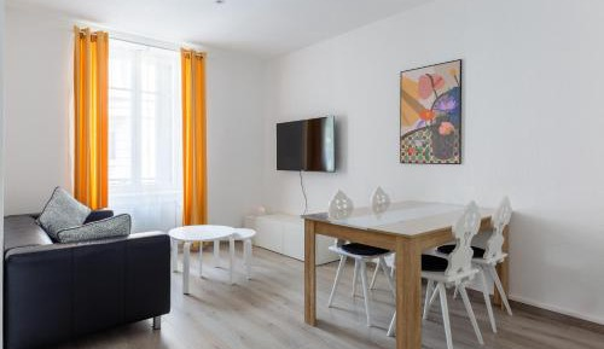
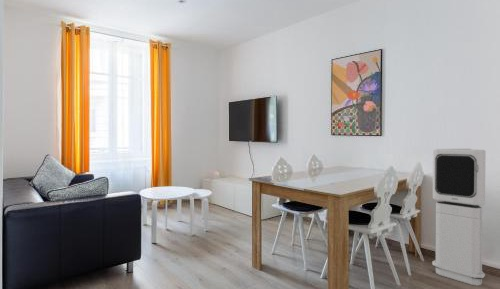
+ air purifier [431,148,486,286]
